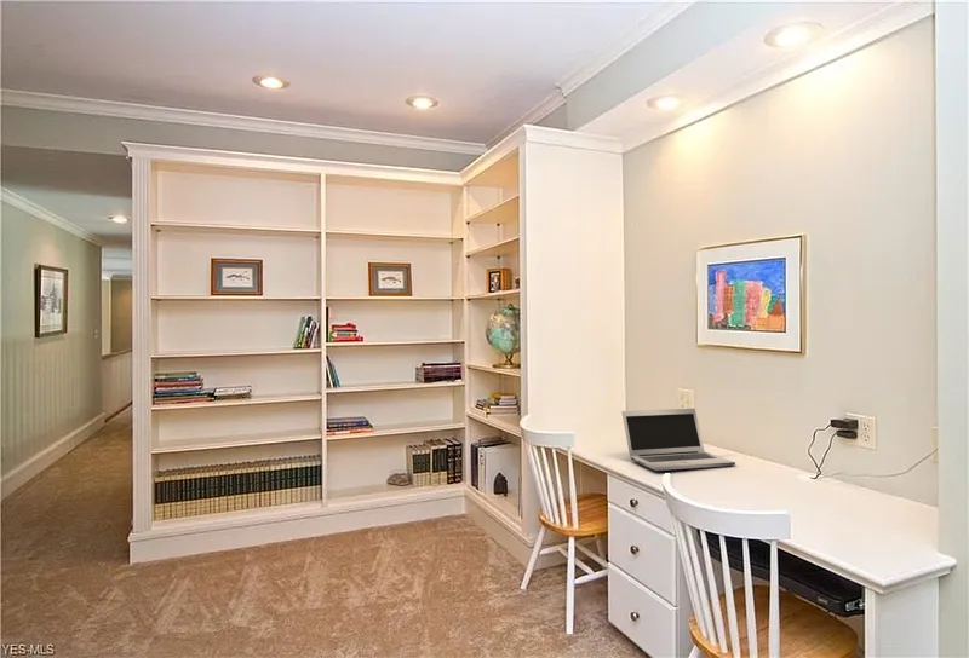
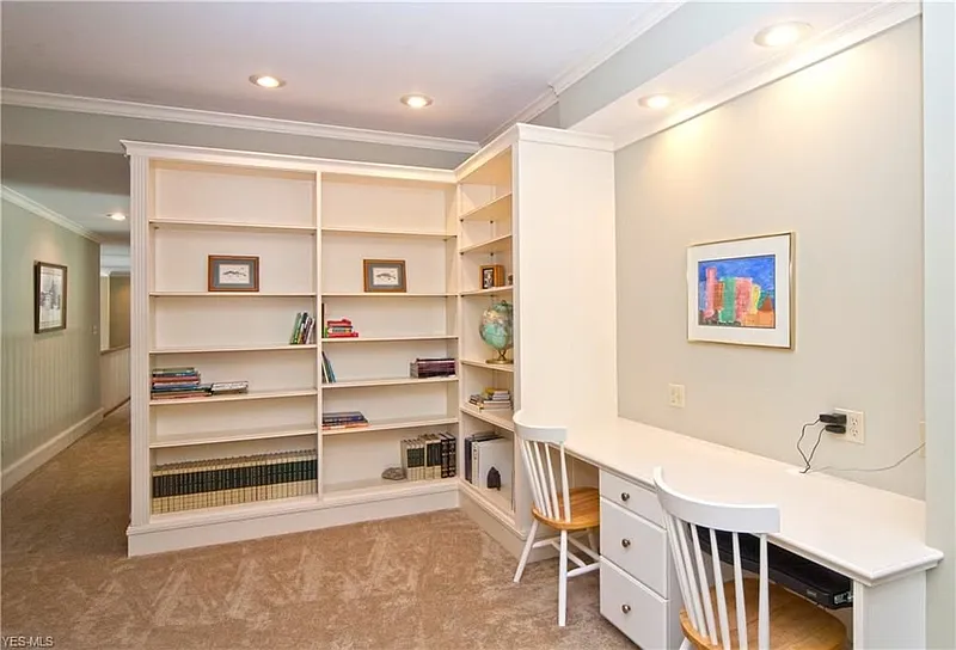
- laptop [621,408,736,472]
